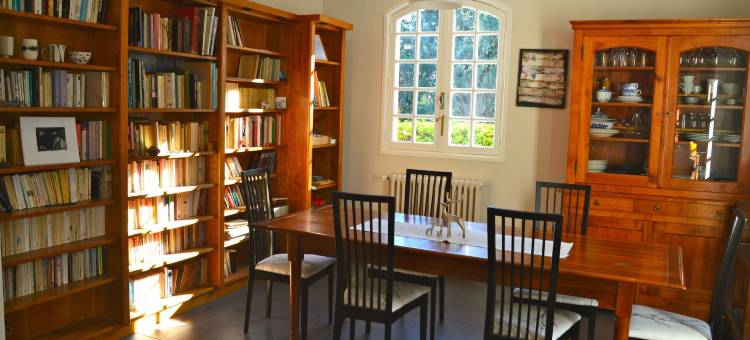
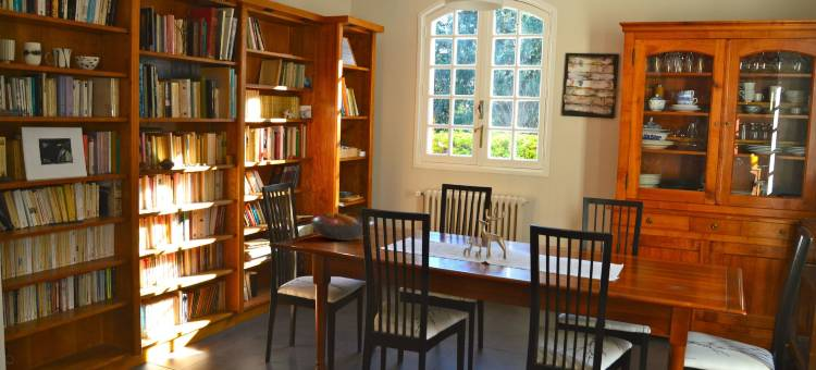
+ fruit bowl [309,212,374,242]
